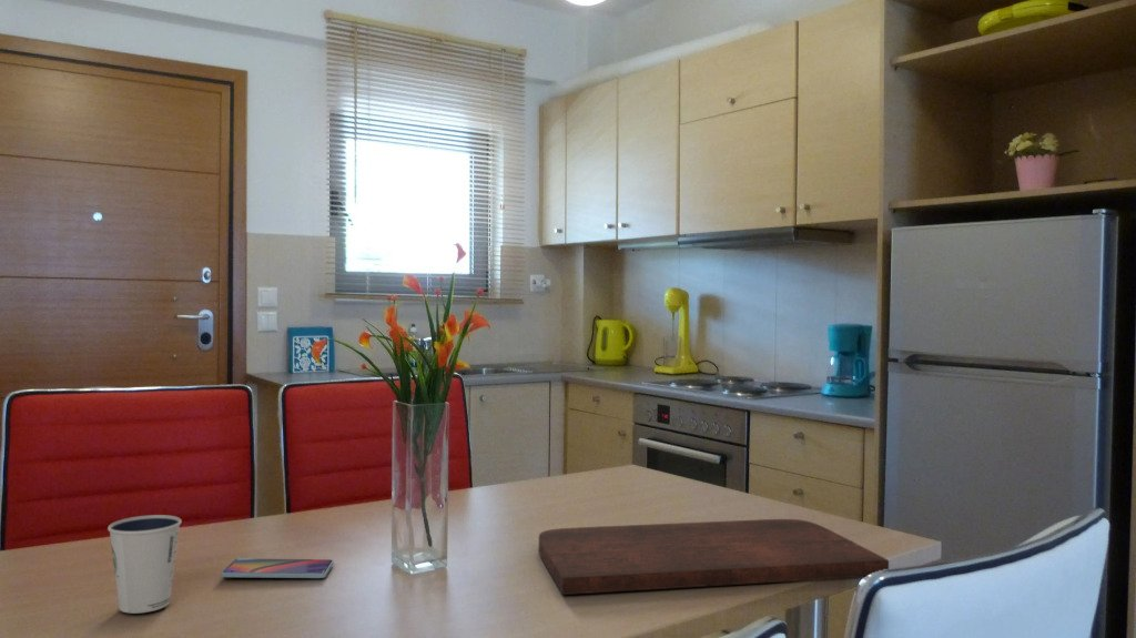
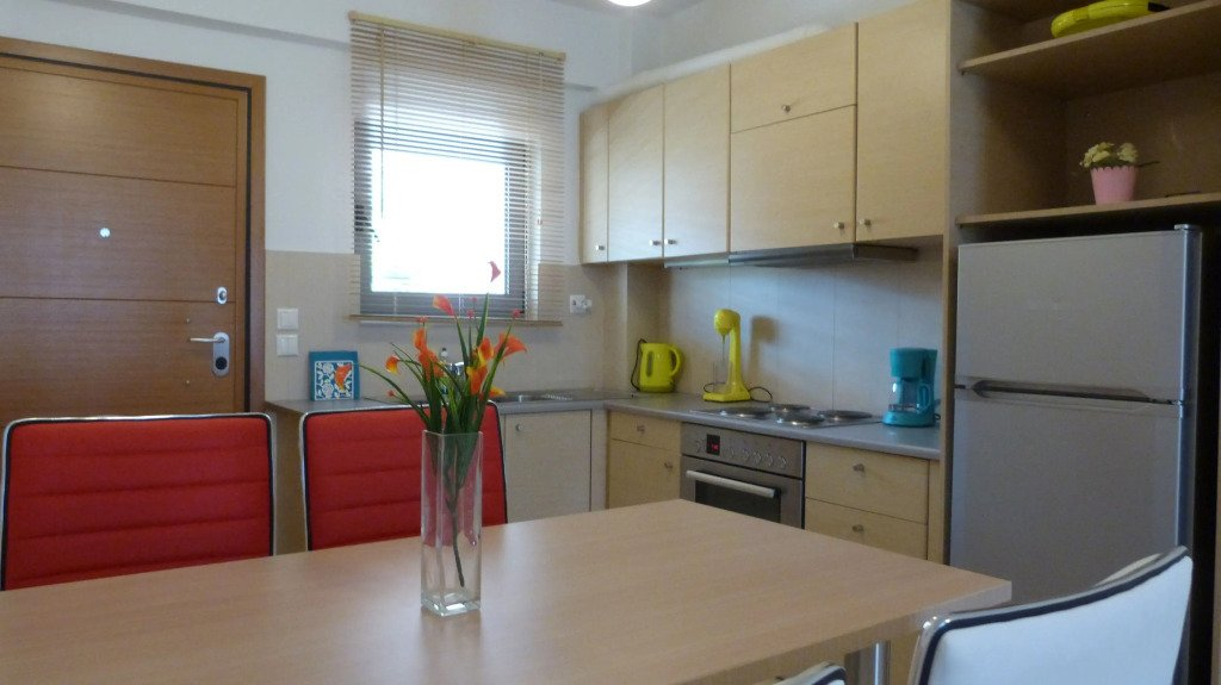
- smartphone [221,557,335,579]
- cutting board [538,518,890,596]
- dixie cup [106,514,183,615]
